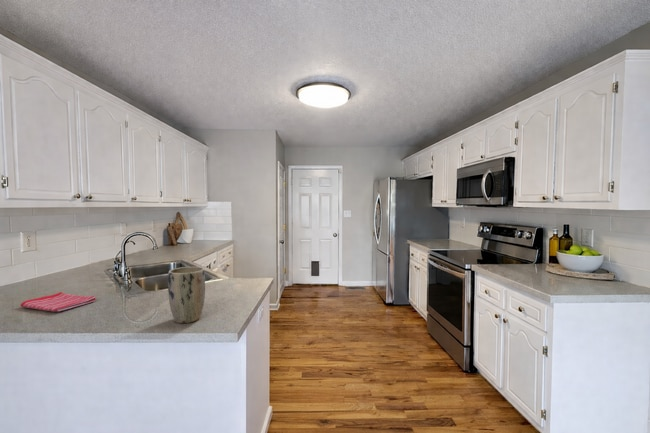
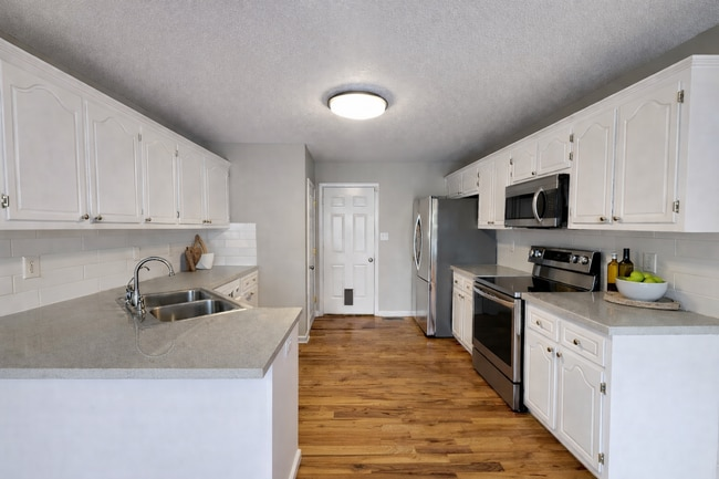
- plant pot [167,266,206,324]
- dish towel [20,291,97,313]
